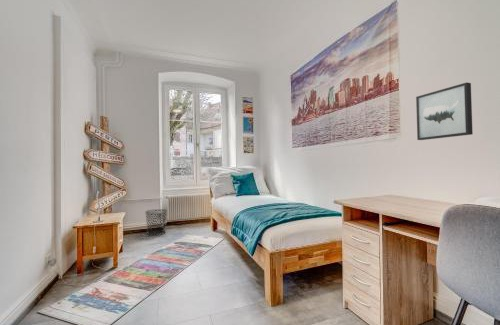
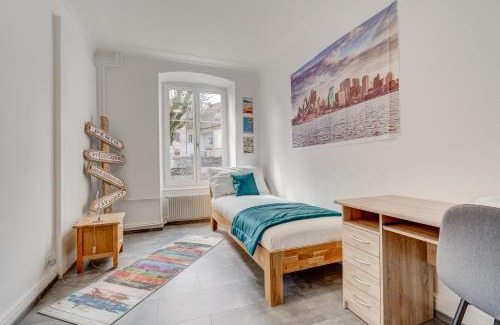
- wall art [415,81,474,141]
- waste bin [144,208,168,237]
